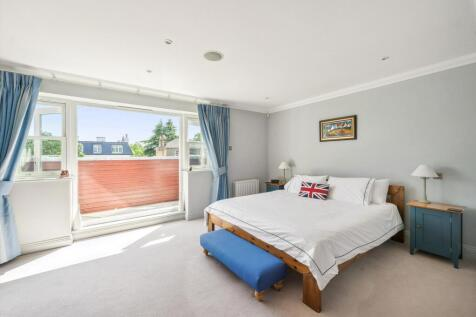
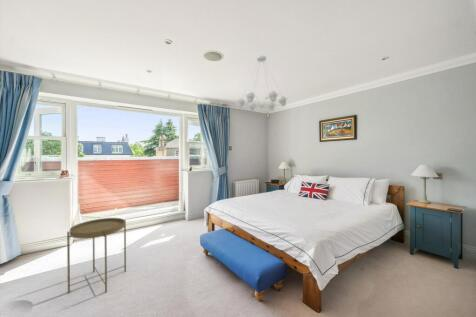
+ side table [66,217,127,294]
+ chandelier [236,55,288,112]
